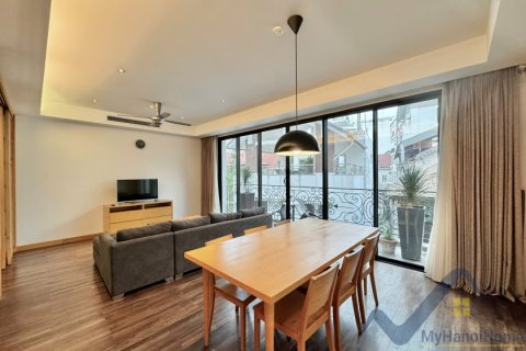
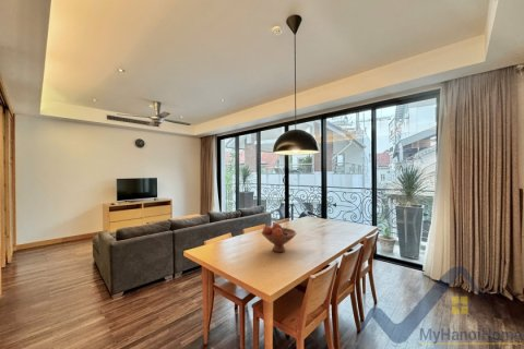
+ fruit bowl [261,222,297,253]
